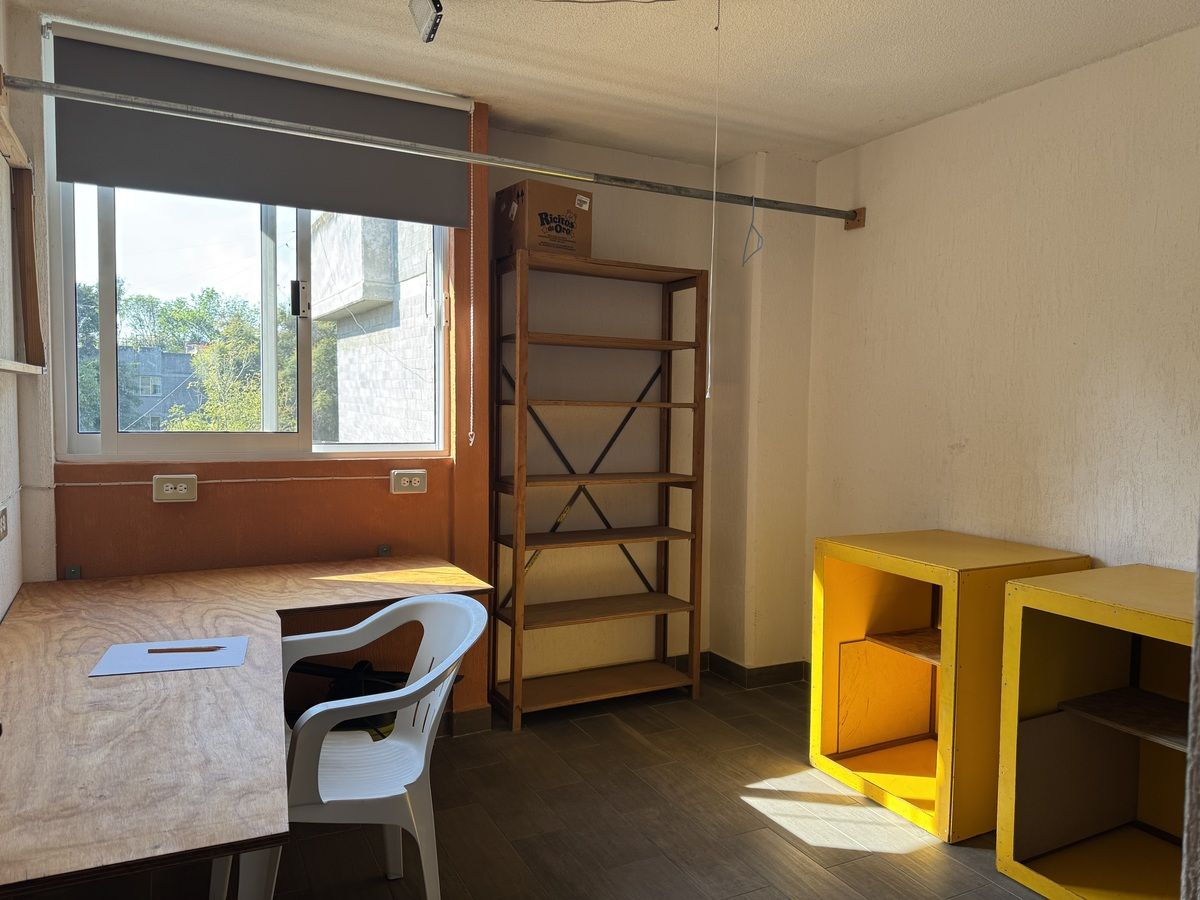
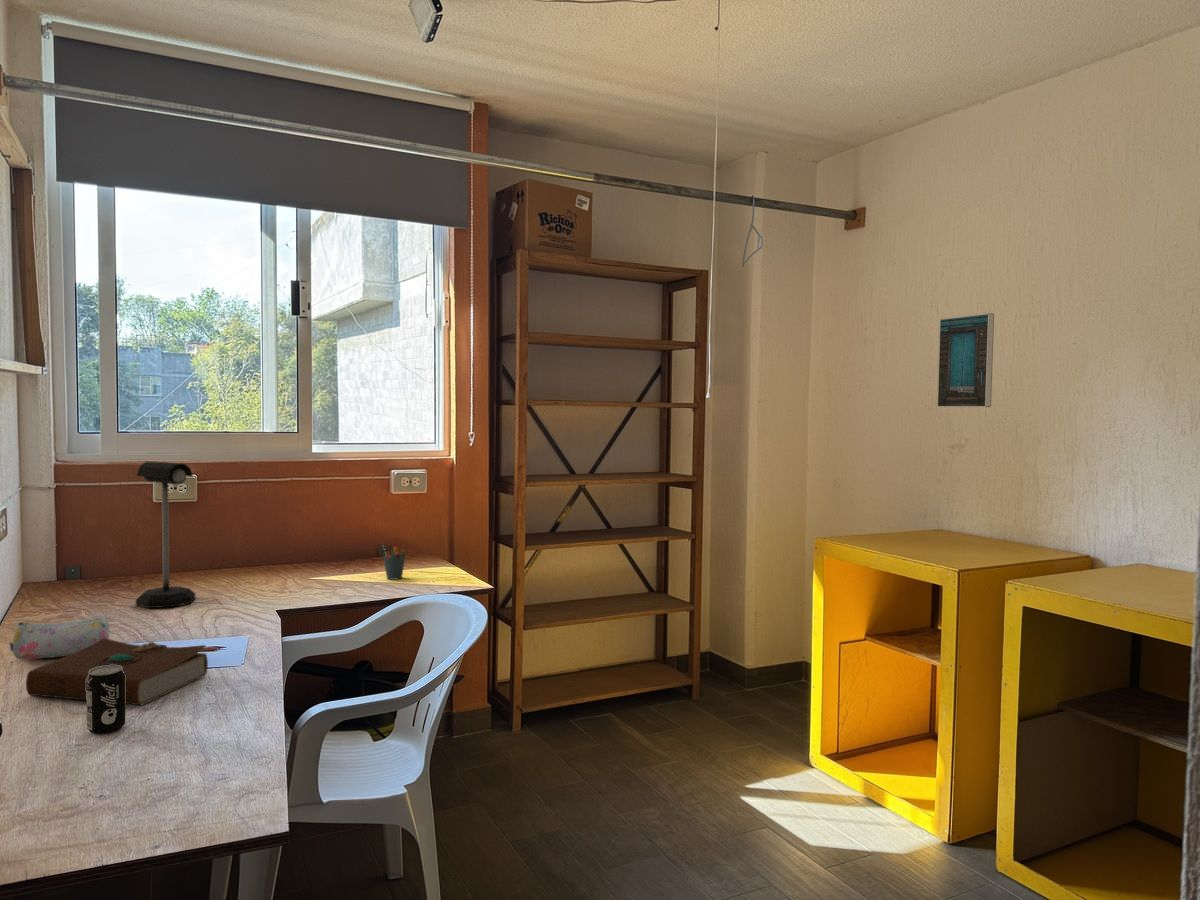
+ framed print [936,312,995,408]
+ mailbox [135,460,196,609]
+ book [25,638,209,706]
+ beverage can [86,665,126,735]
+ pencil case [9,616,110,660]
+ pen holder [382,545,407,581]
